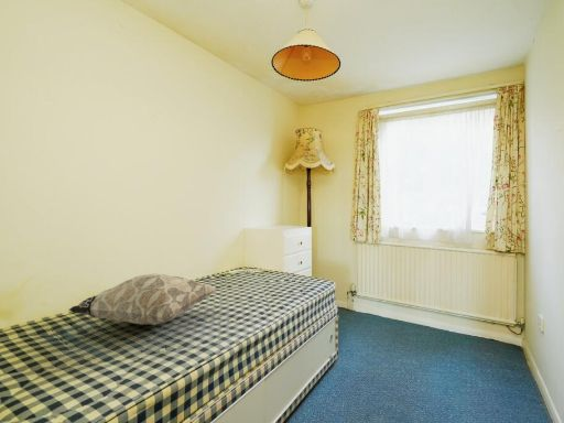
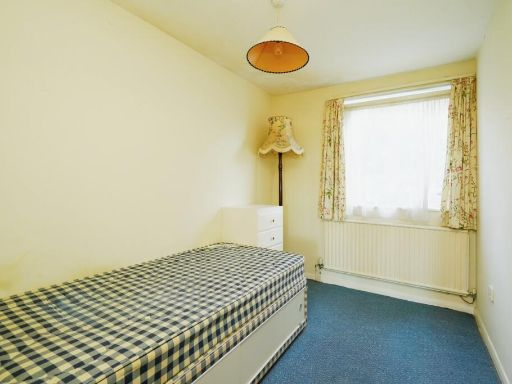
- decorative pillow [68,273,217,326]
